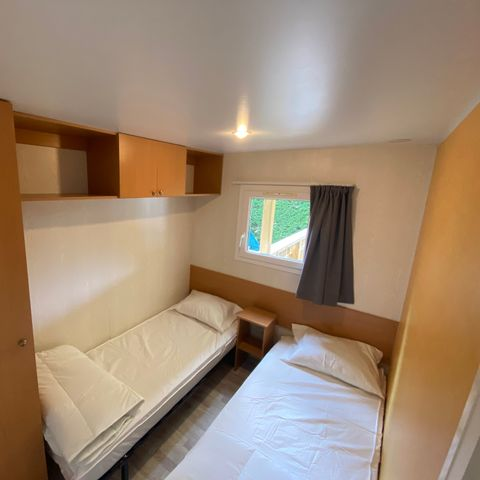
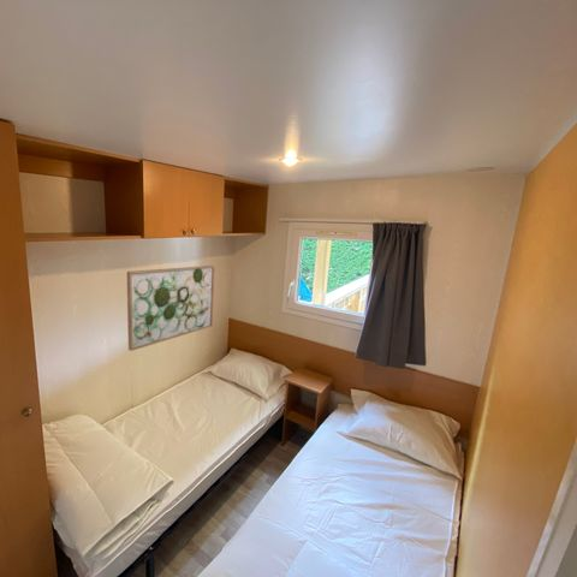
+ wall art [126,264,216,352]
